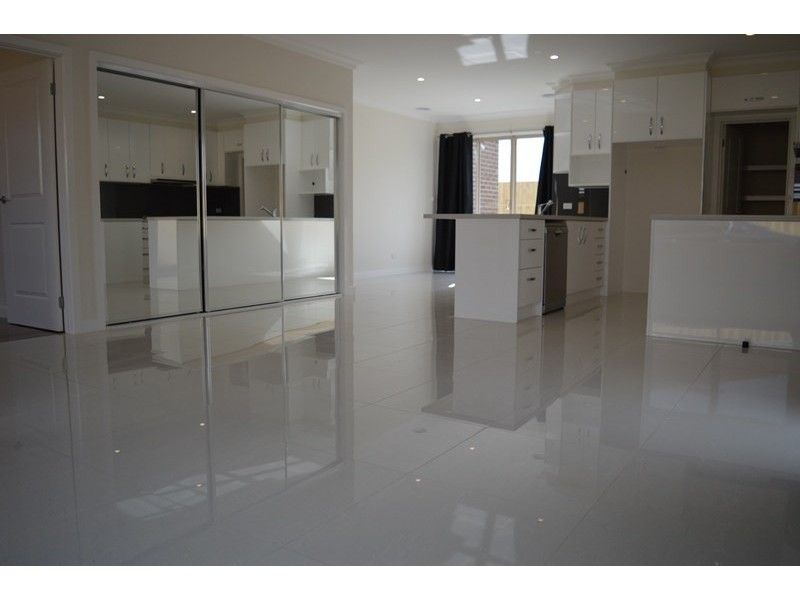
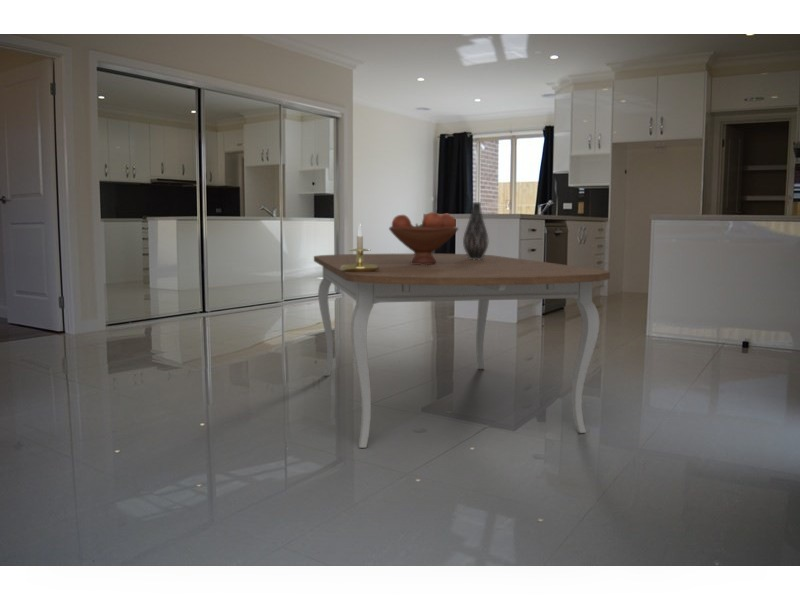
+ fruit bowl [388,211,459,265]
+ candle holder [340,222,379,272]
+ vase [462,201,489,260]
+ dining table [313,253,611,449]
